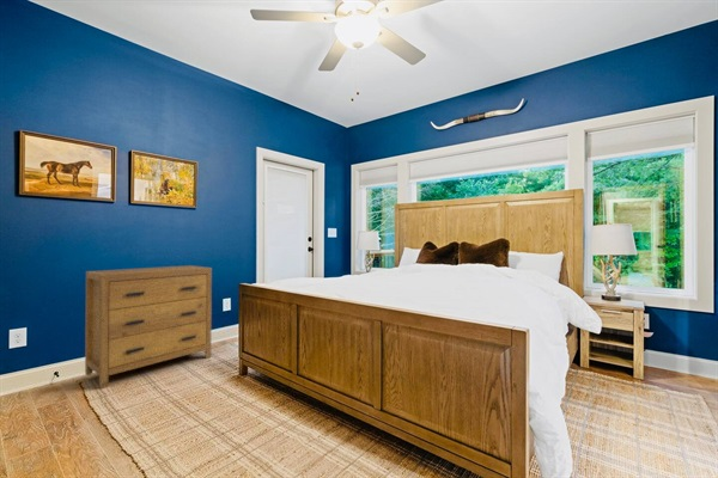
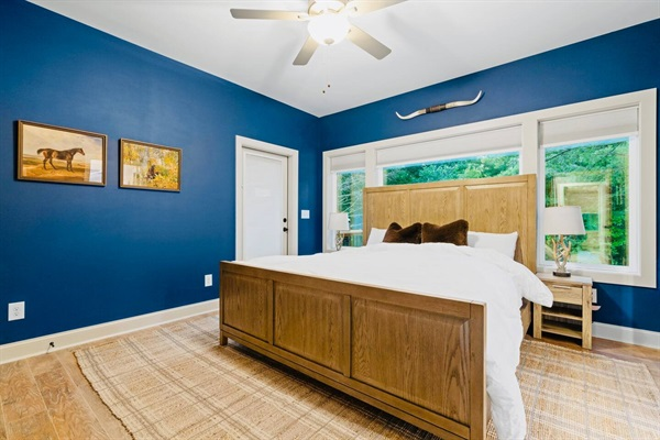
- dresser [84,264,213,390]
